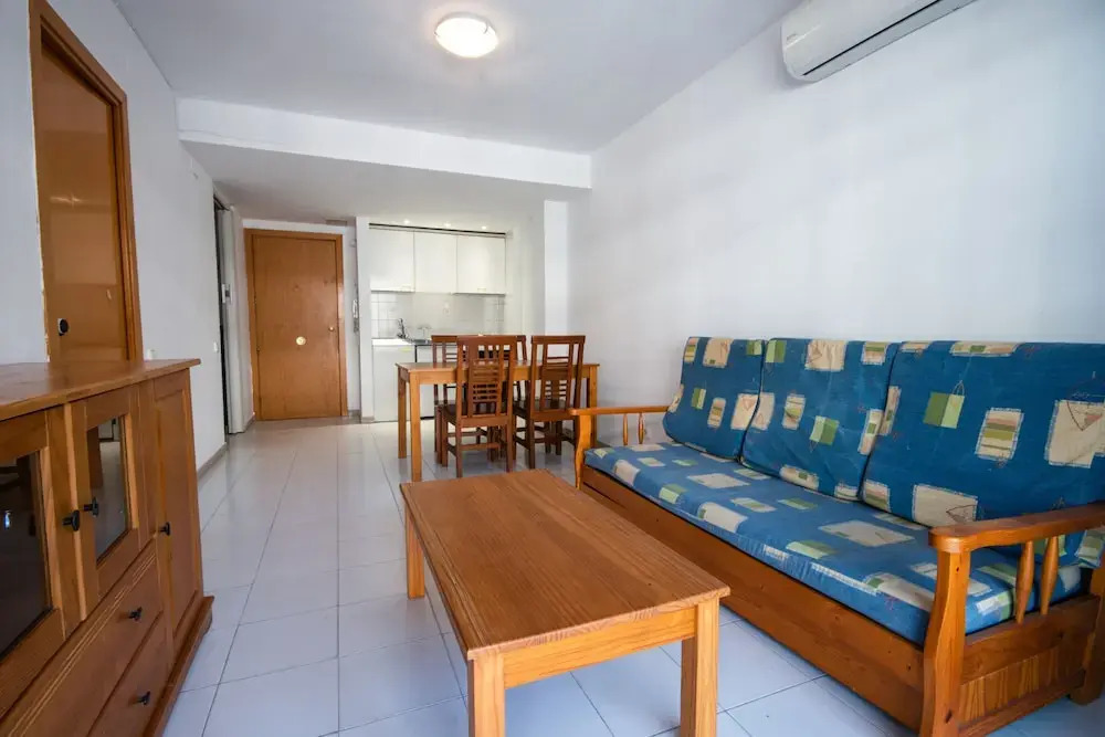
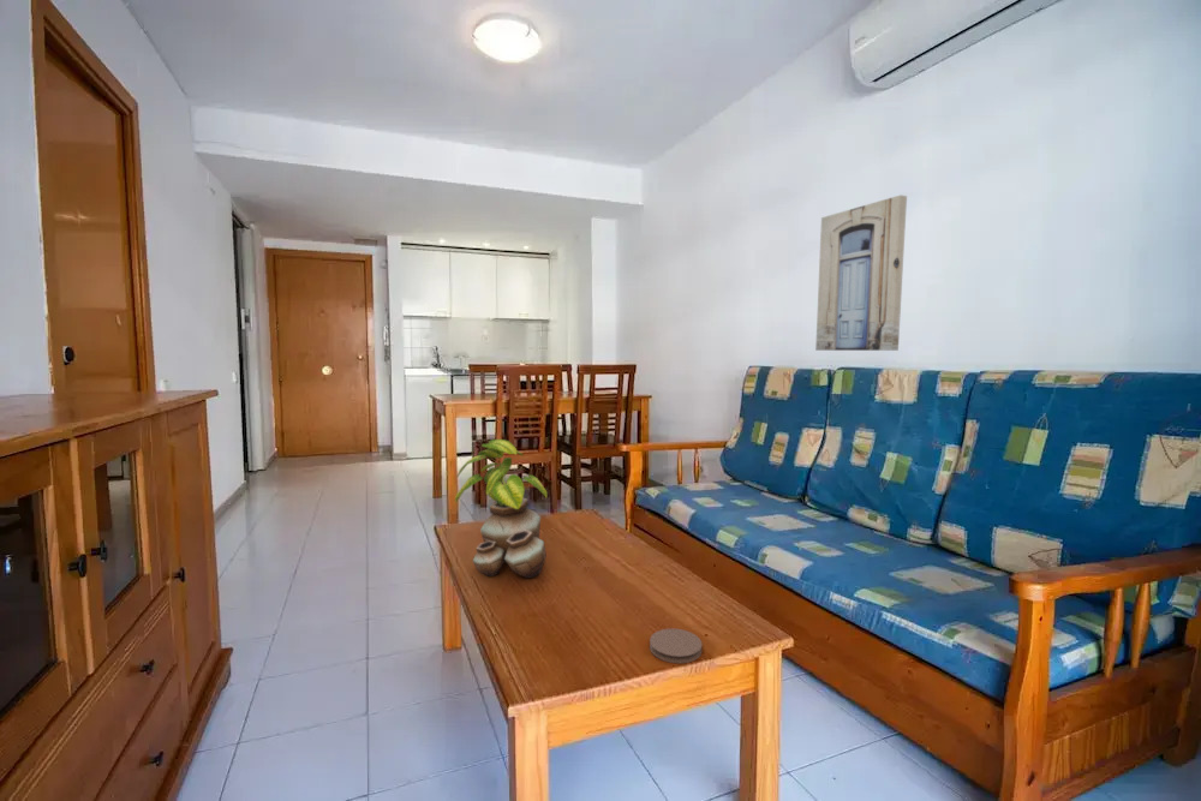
+ potted plant [454,438,548,580]
+ coaster [649,627,703,664]
+ wall art [814,195,908,352]
